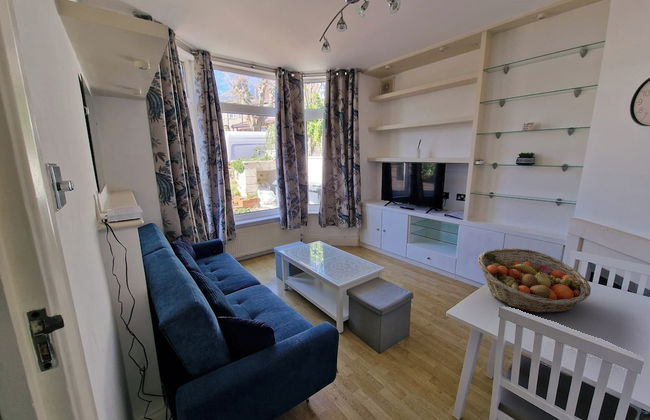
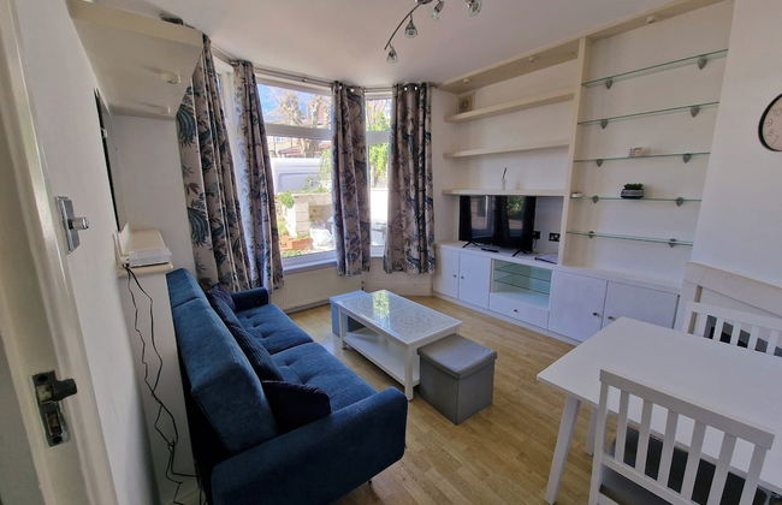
- fruit basket [477,247,592,314]
